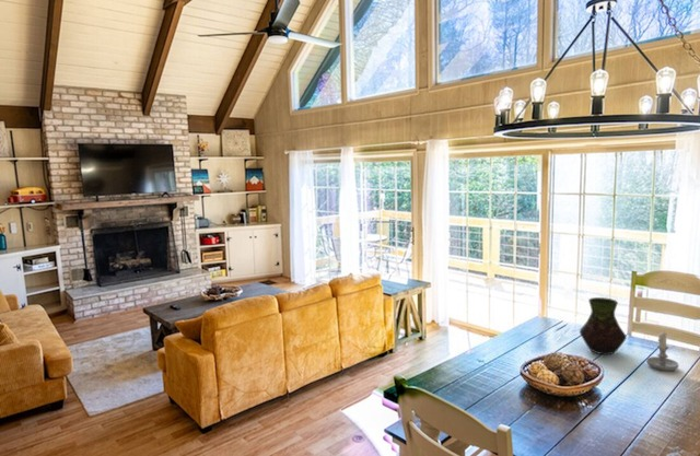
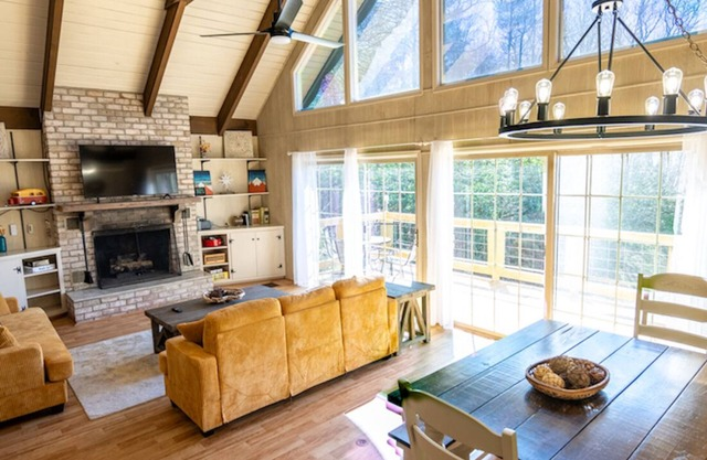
- candle [645,331,679,372]
- vase [579,296,628,355]
